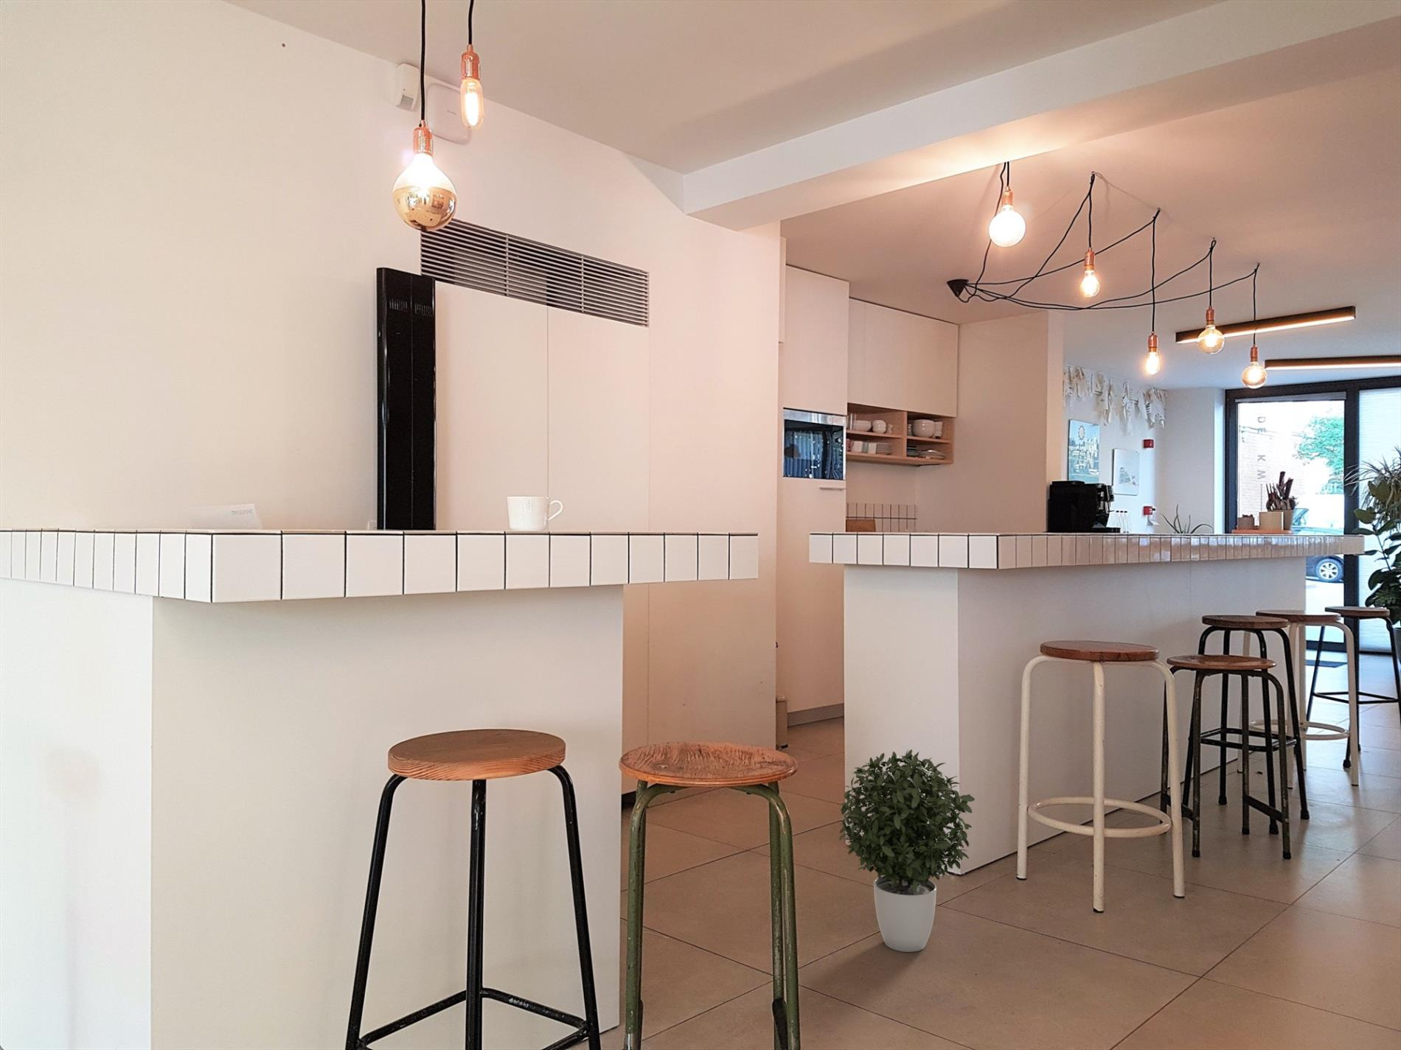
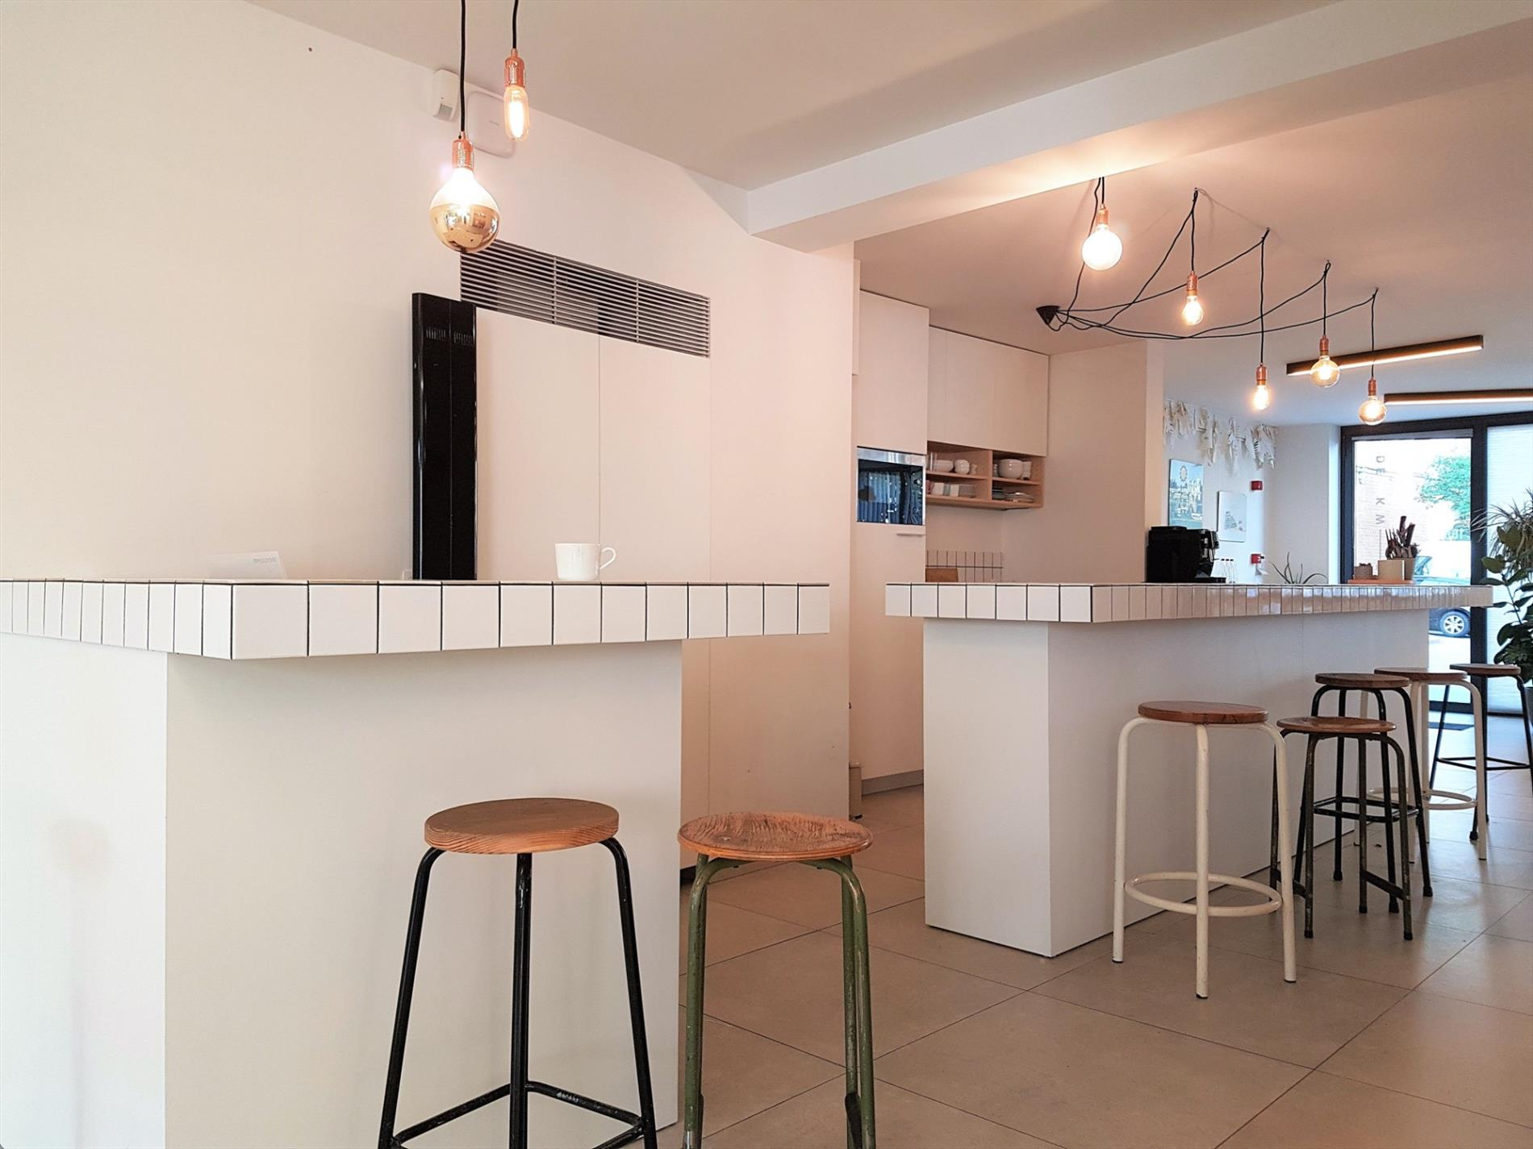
- potted plant [838,749,975,953]
